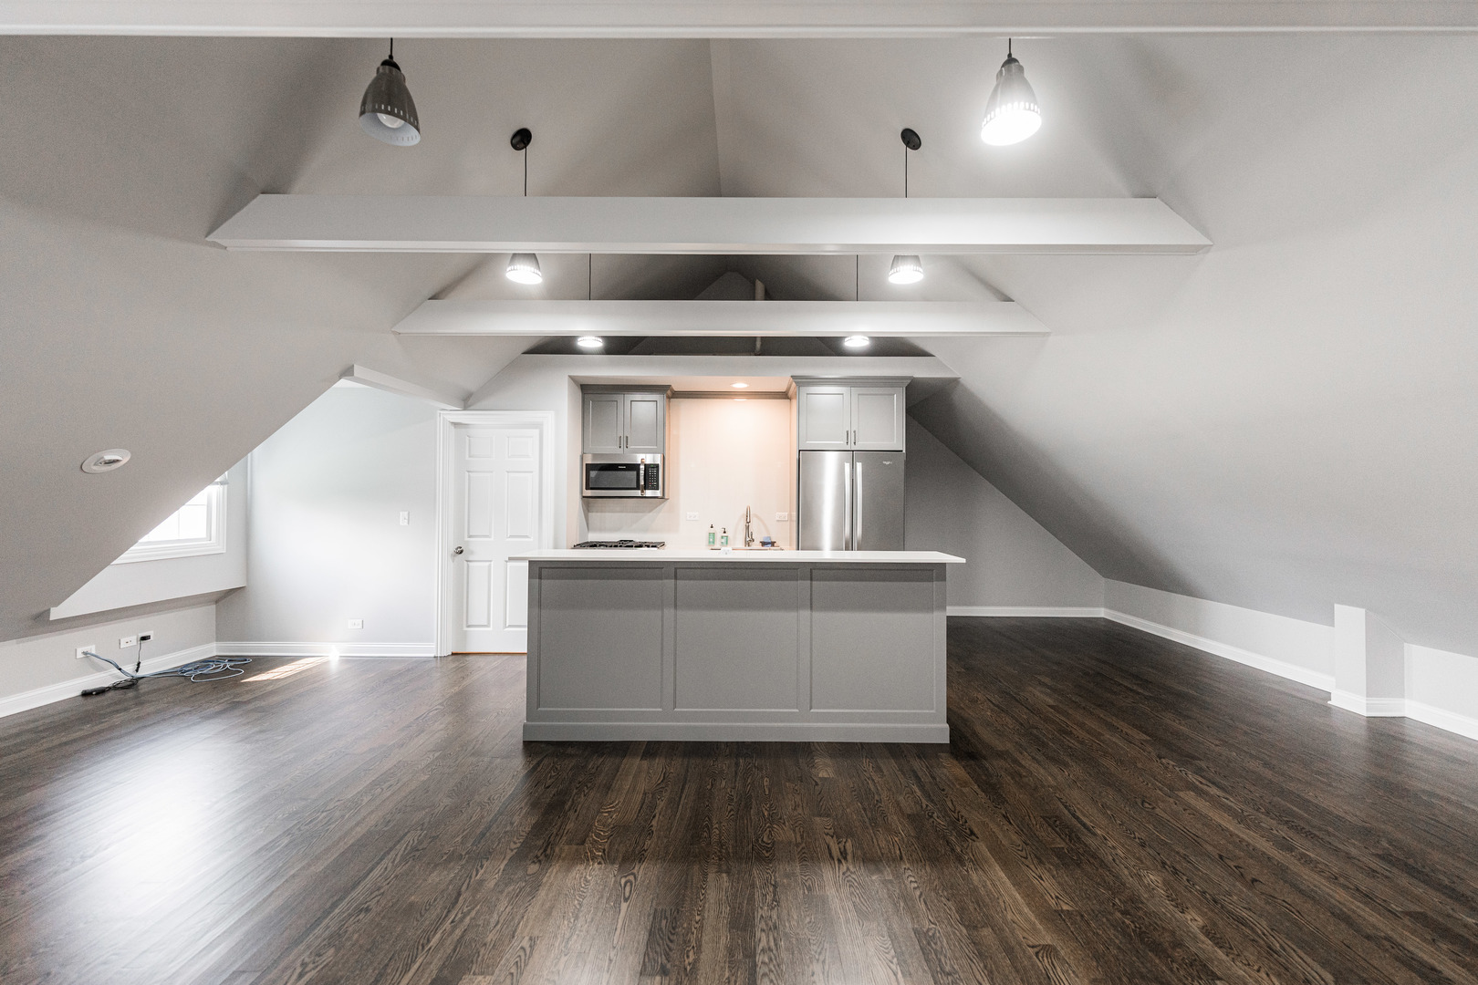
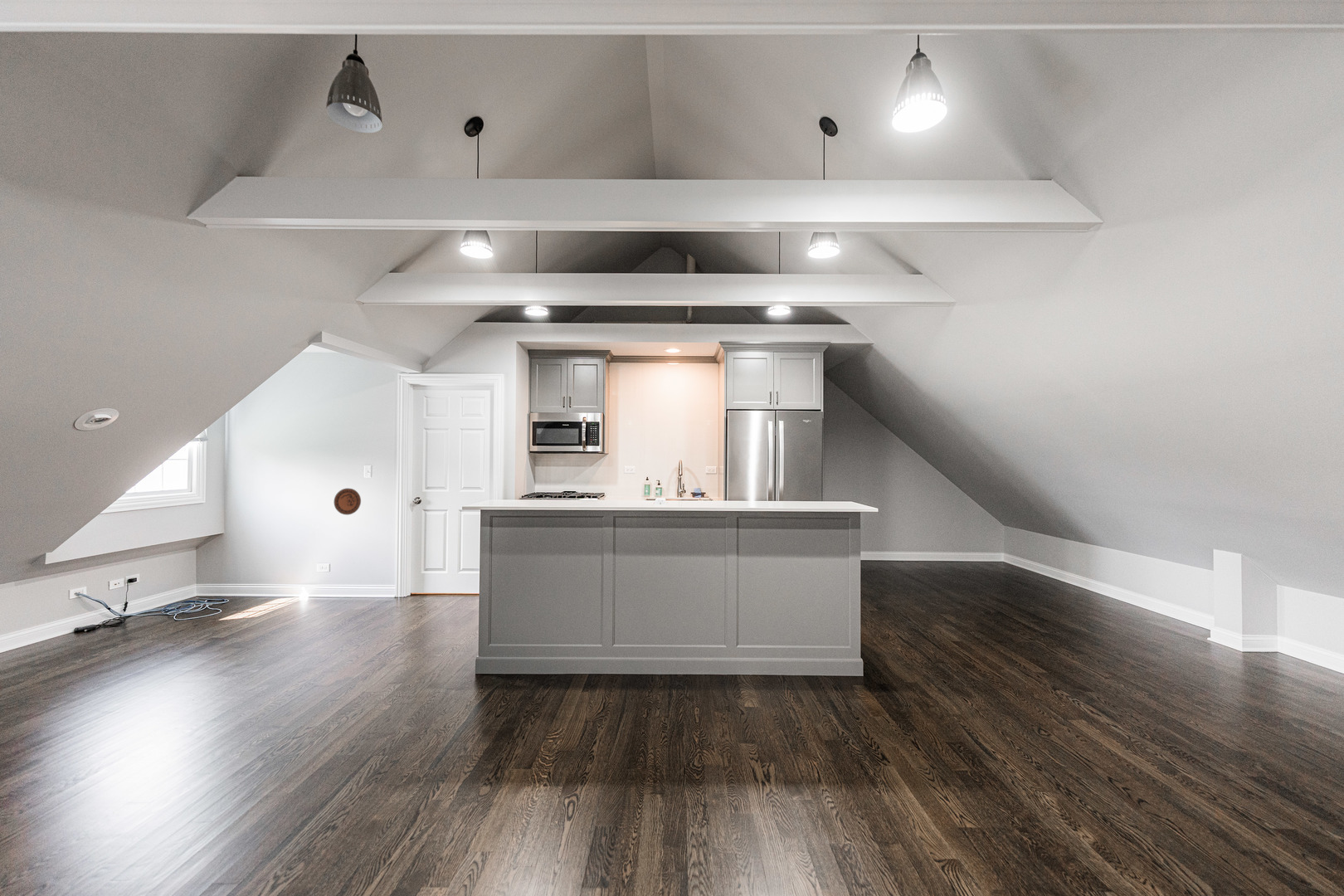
+ decorative plate [334,488,362,515]
